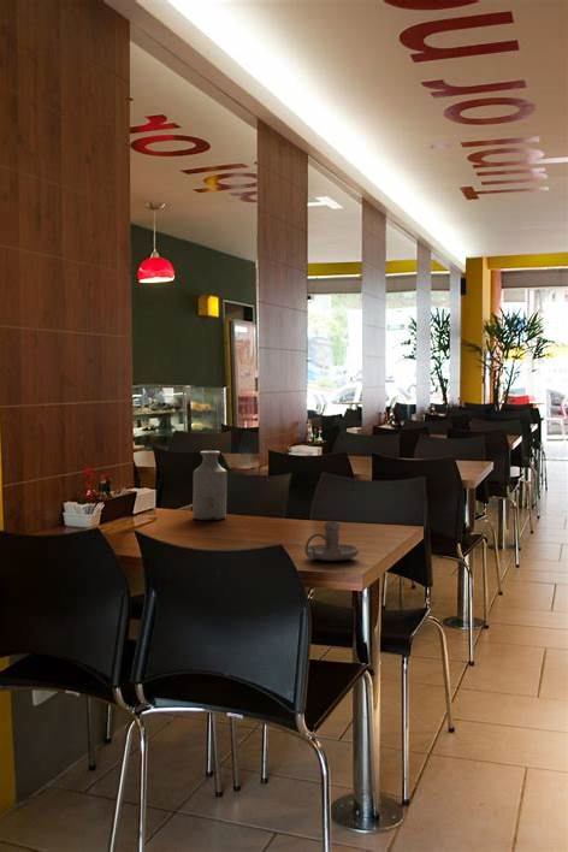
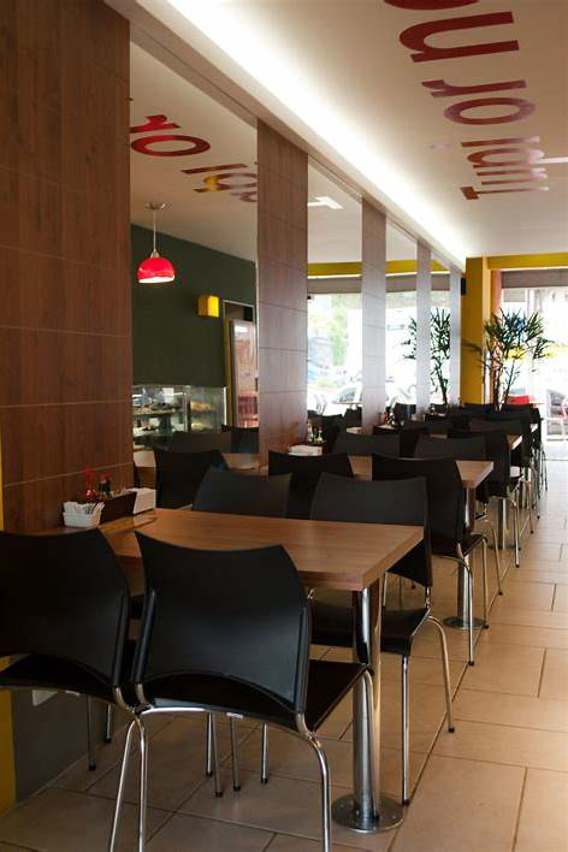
- candle holder [303,521,360,562]
- bottle [191,450,227,521]
